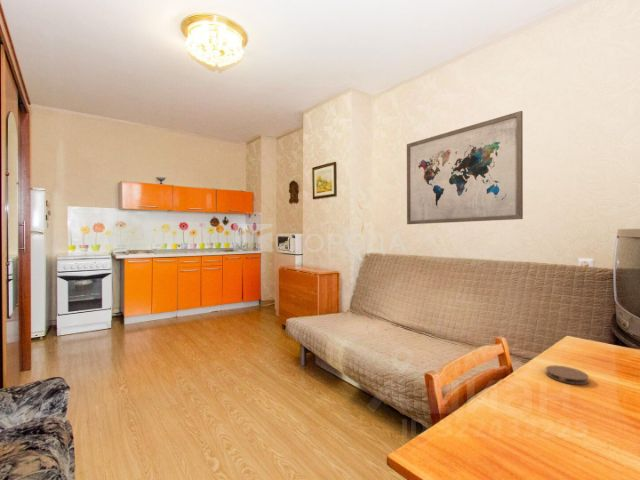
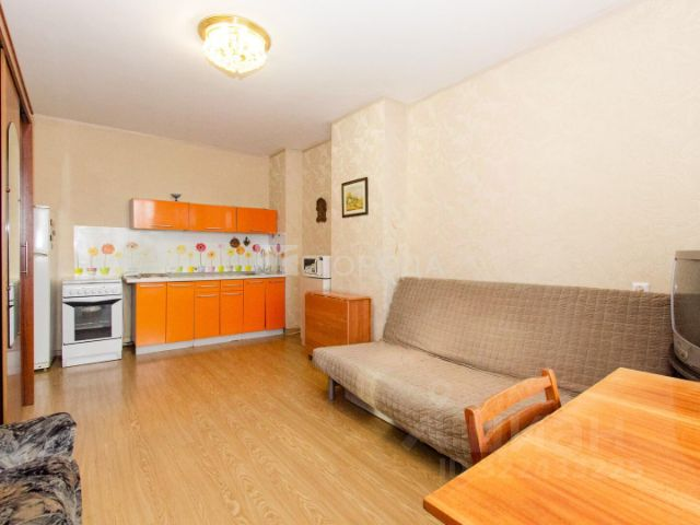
- wall art [406,110,524,225]
- coaster [545,364,590,386]
